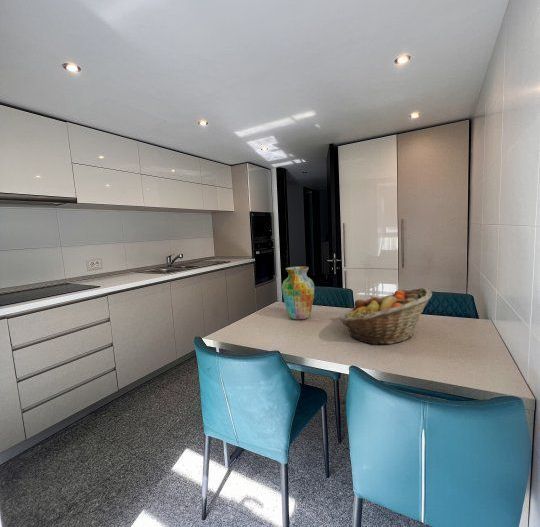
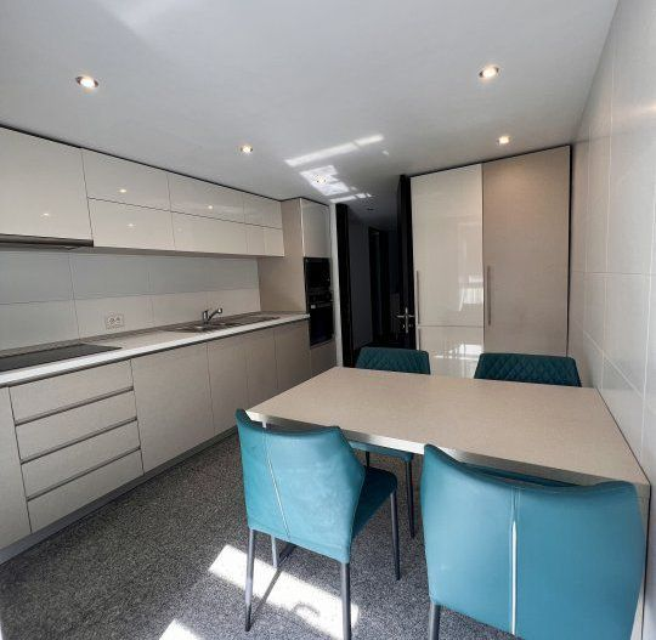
- vase [281,265,316,321]
- fruit basket [339,287,433,346]
